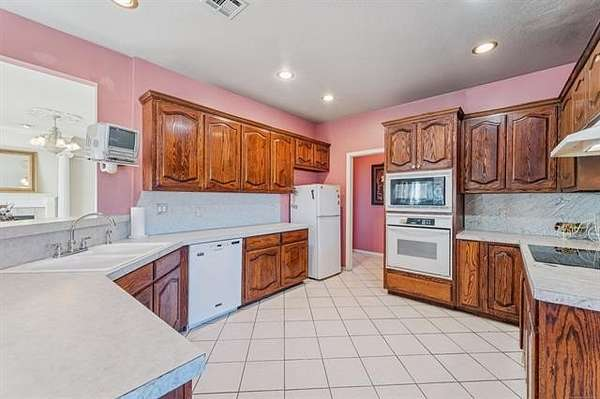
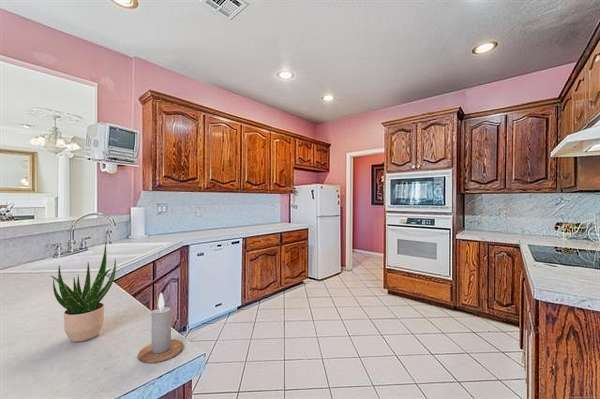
+ potted plant [49,243,117,343]
+ candle [137,292,185,364]
